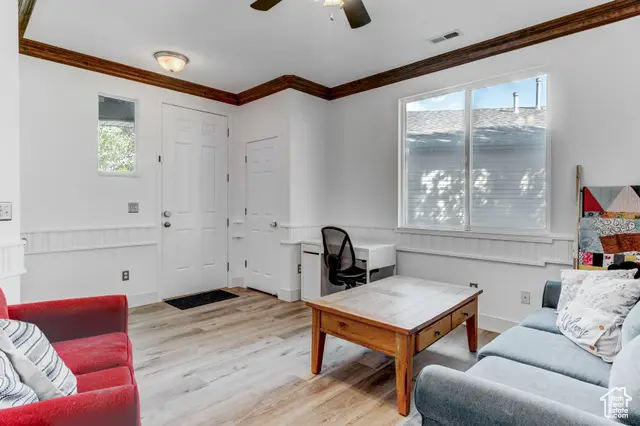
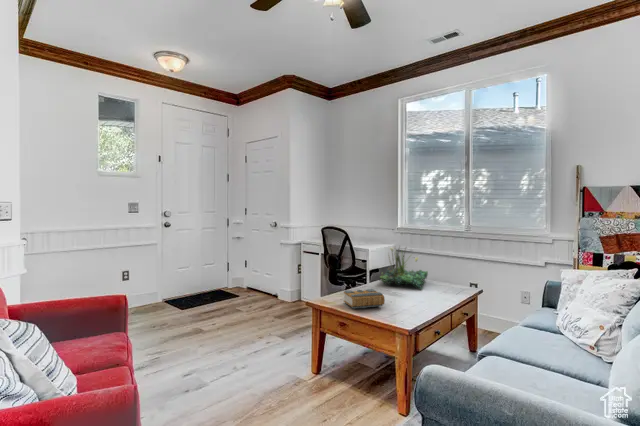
+ plant [379,245,429,290]
+ book [343,288,386,310]
